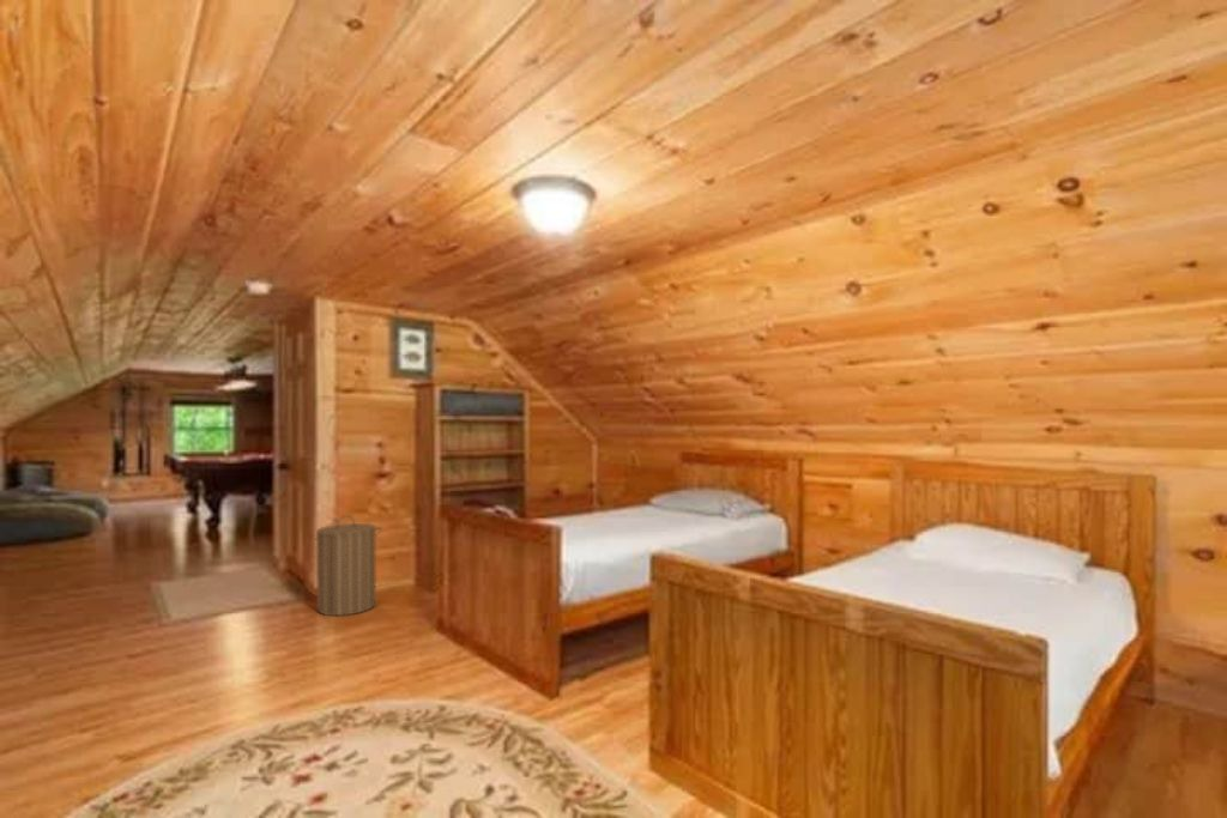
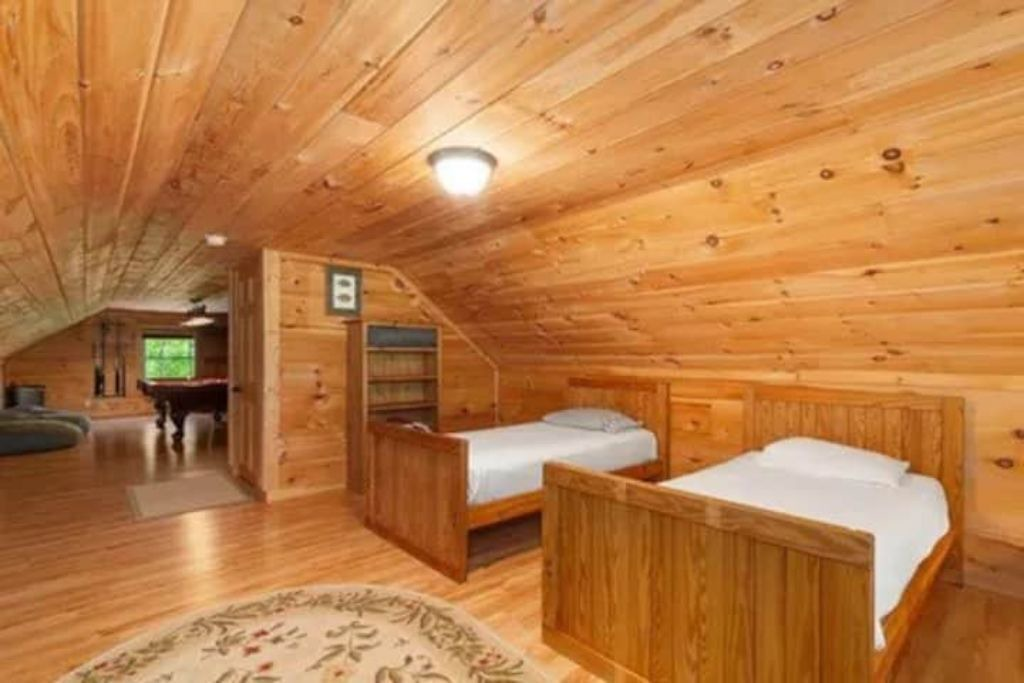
- laundry hamper [308,514,382,617]
